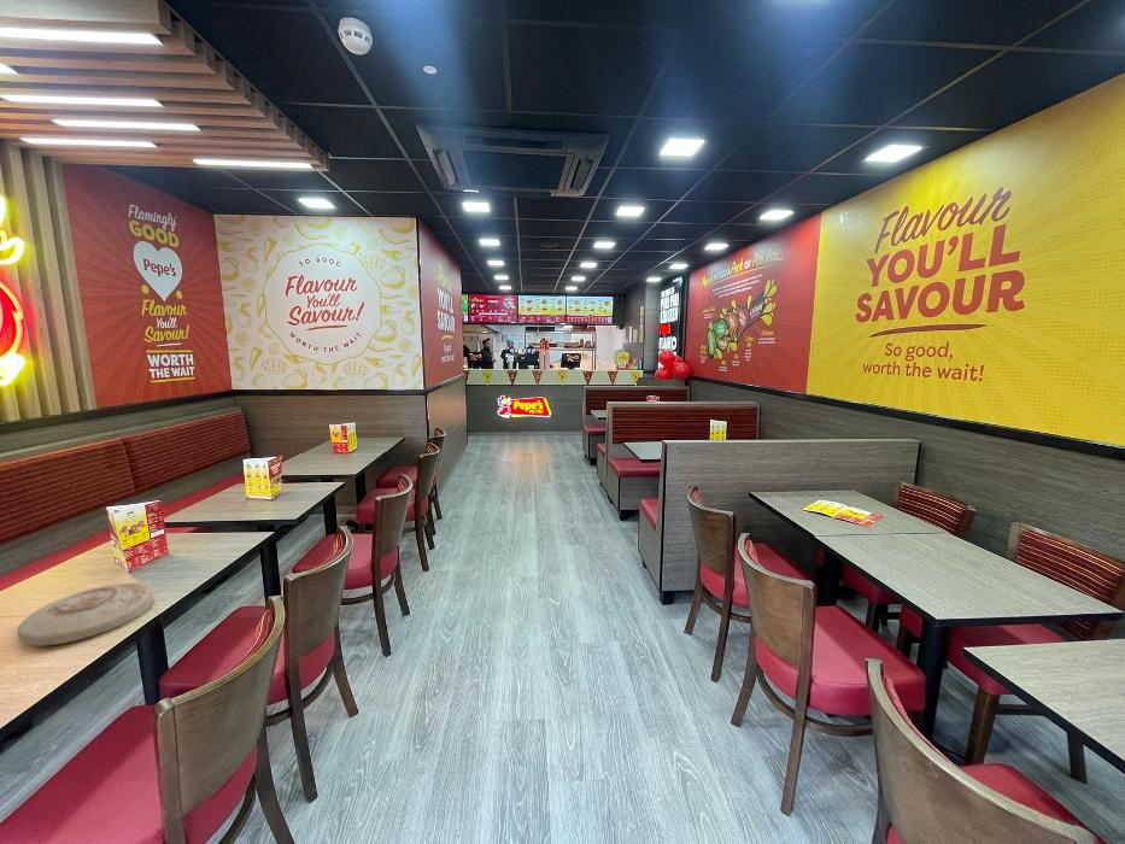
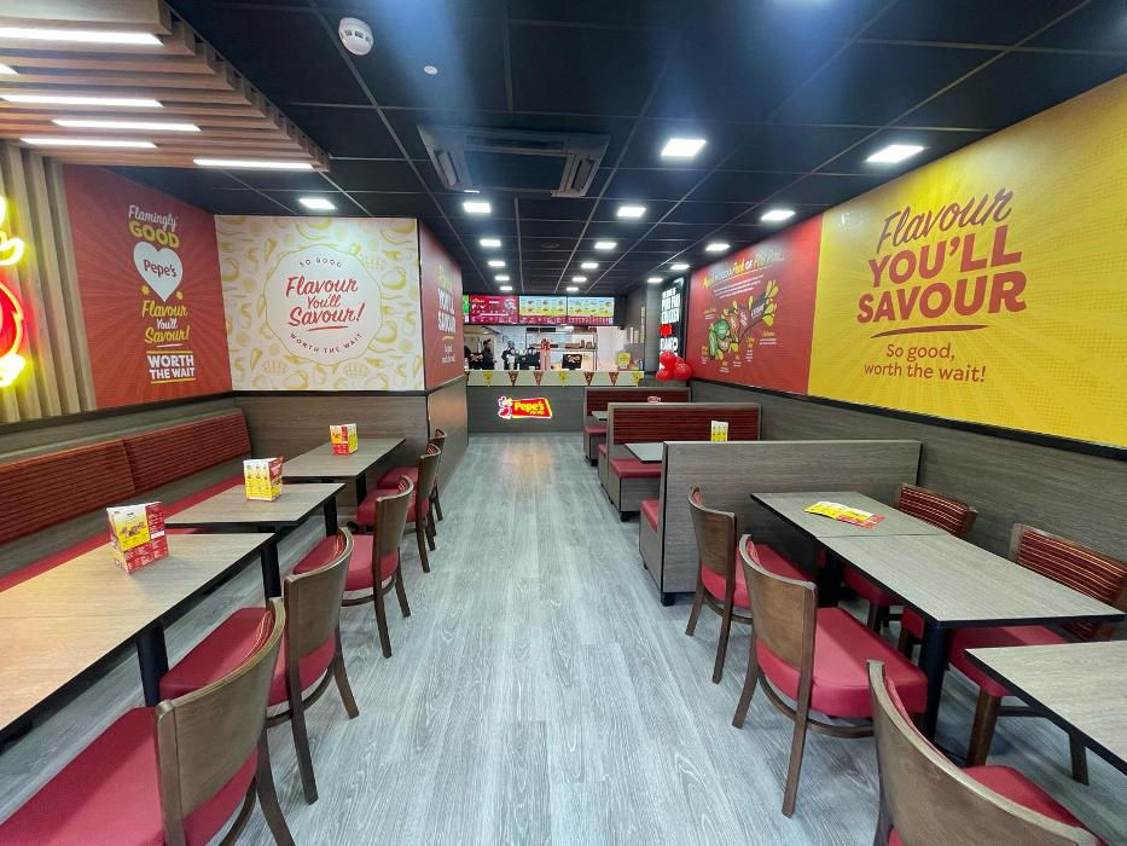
- plate [17,582,154,647]
